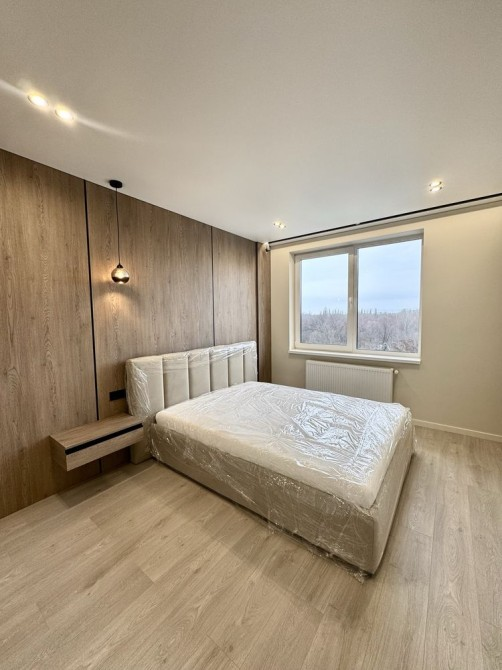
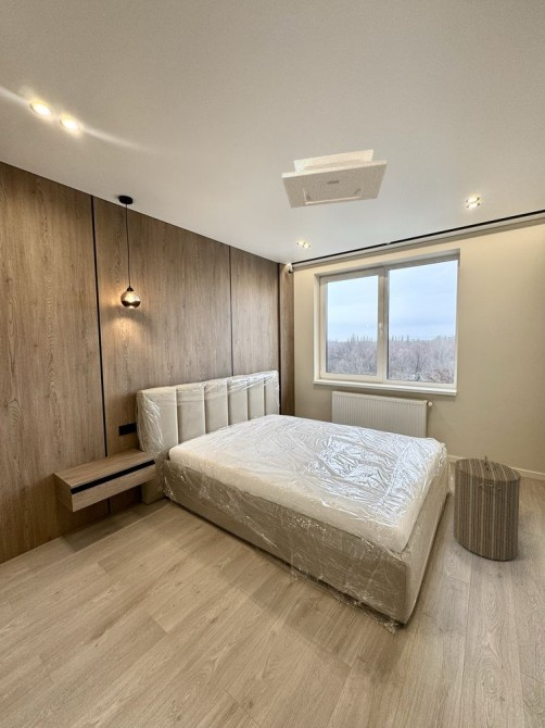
+ ceiling light [281,149,389,209]
+ laundry hamper [453,454,522,562]
